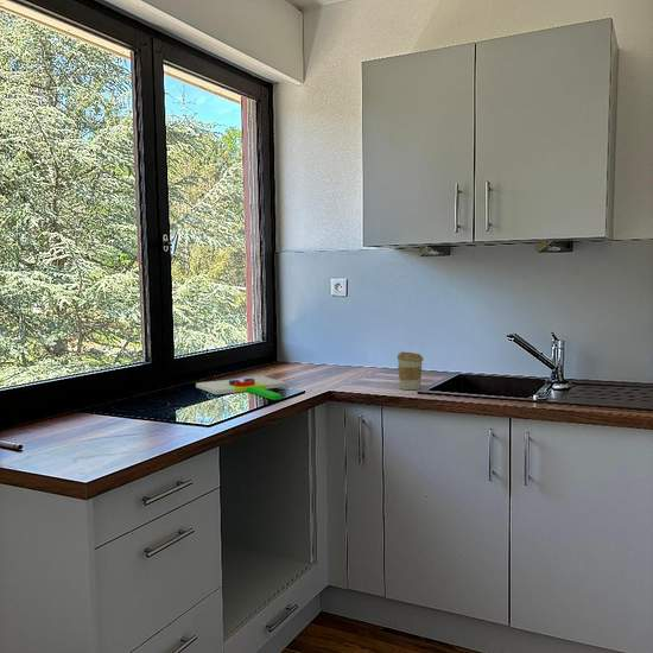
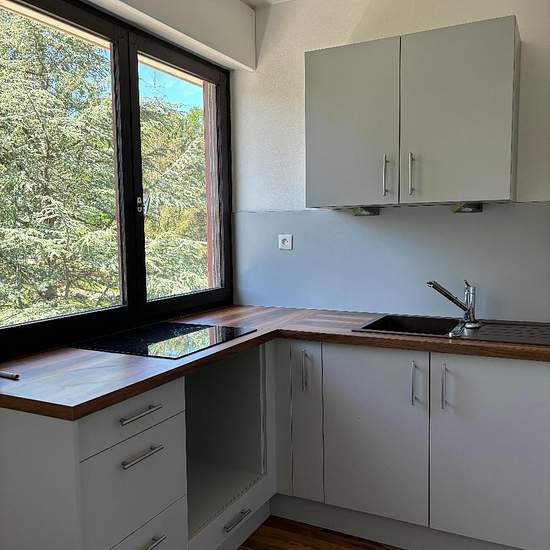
- chopping board [195,375,289,401]
- coffee cup [397,351,425,391]
